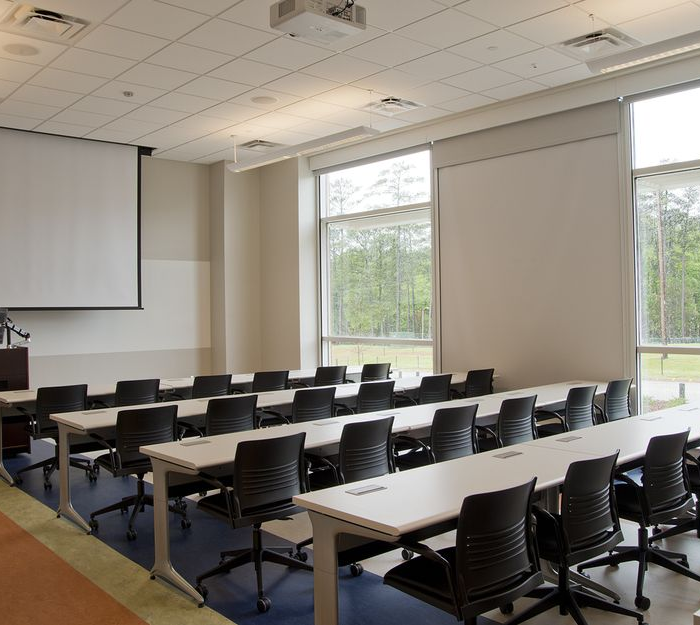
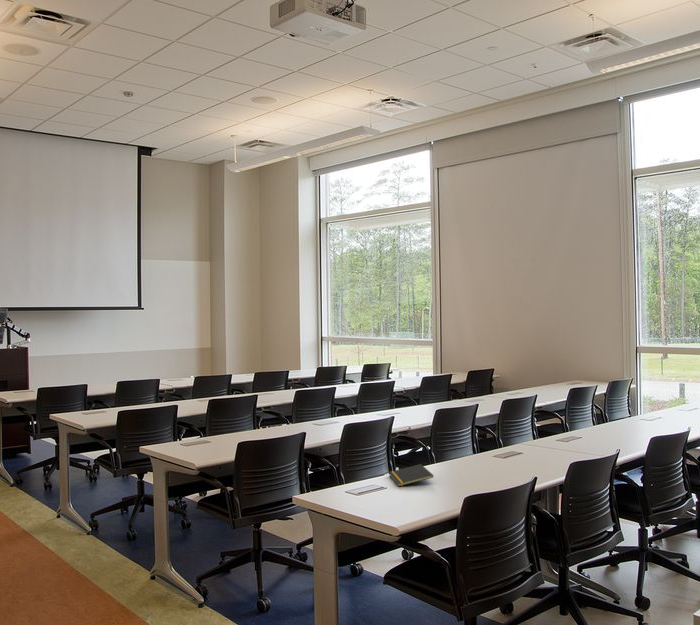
+ notepad [388,463,434,487]
